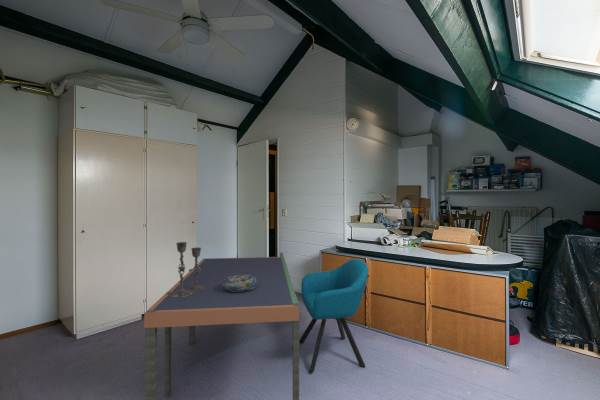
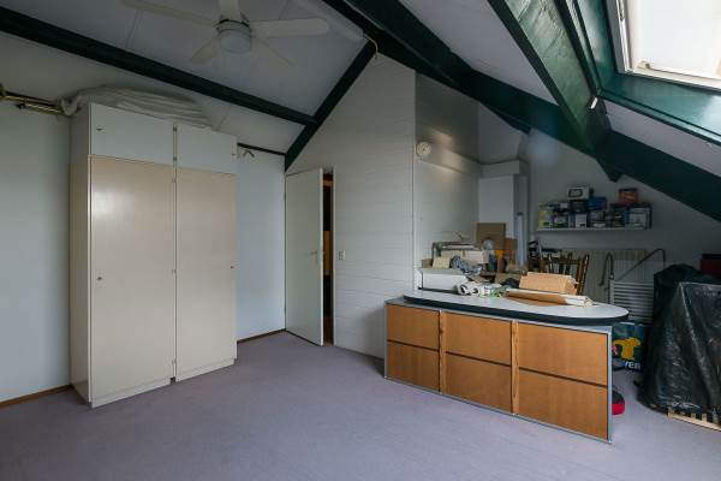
- candlestick [170,241,204,297]
- decorative bowl [222,275,257,292]
- dining table [143,252,300,400]
- chair [299,258,369,374]
